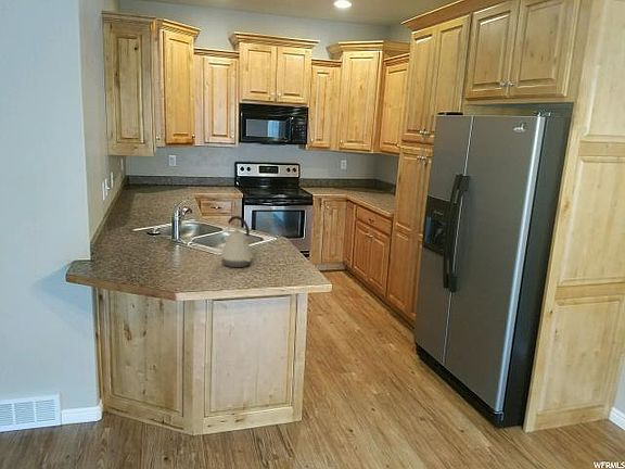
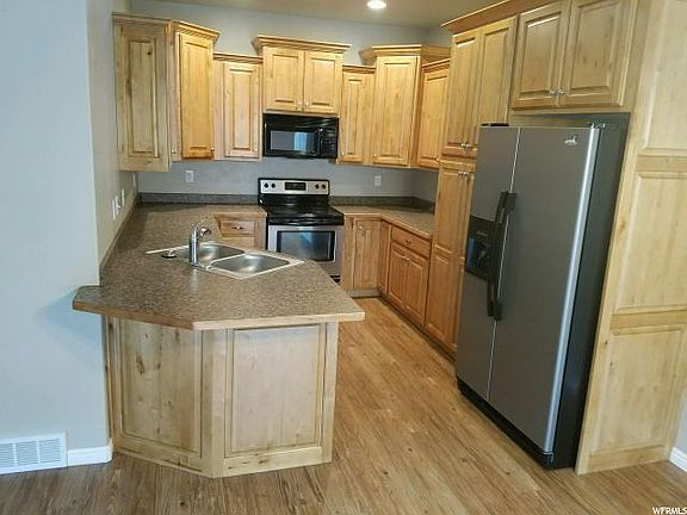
- kettle [220,215,254,268]
